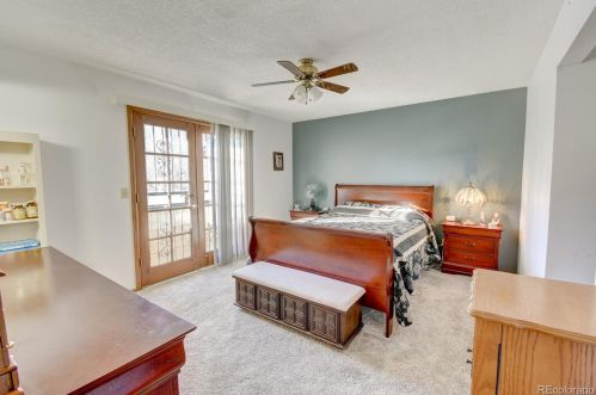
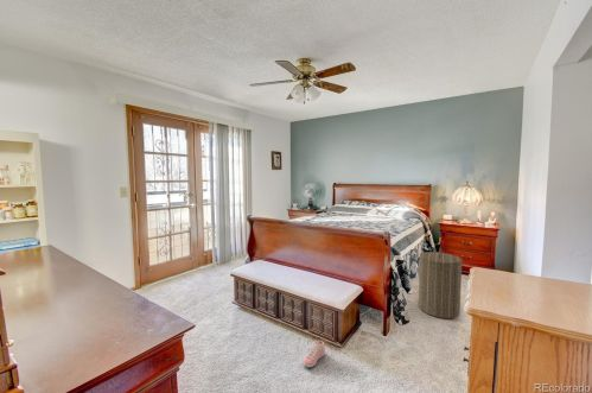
+ sneaker [303,340,326,368]
+ laundry hamper [418,247,464,319]
